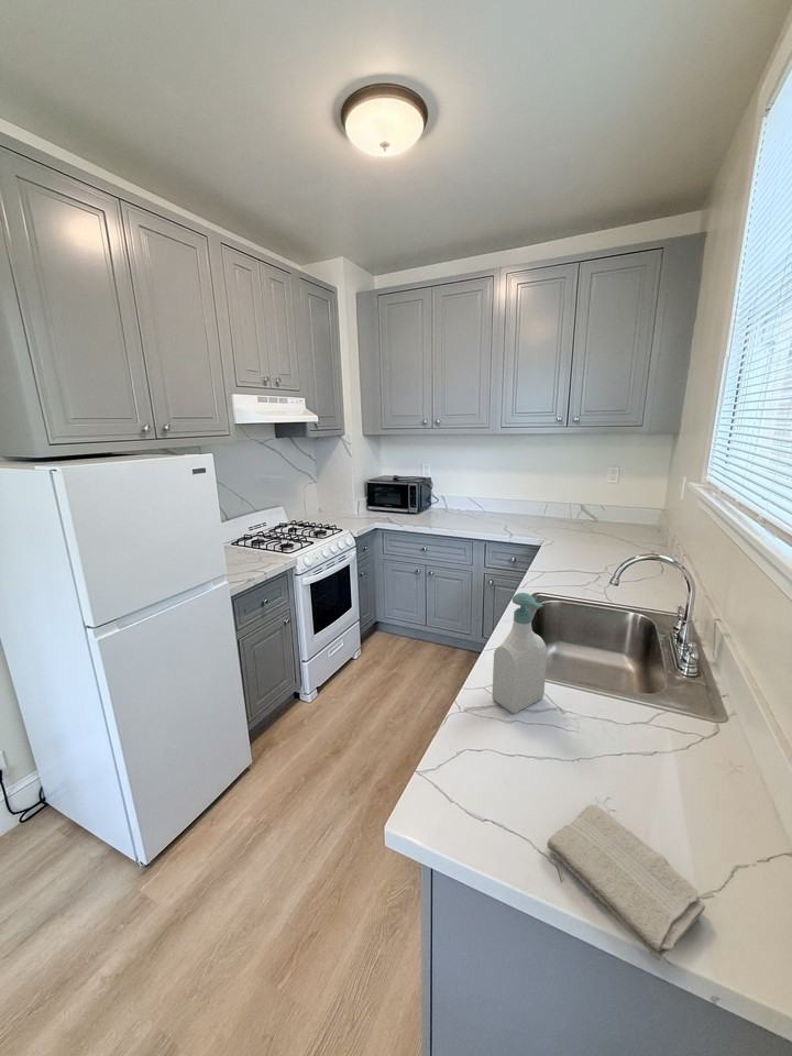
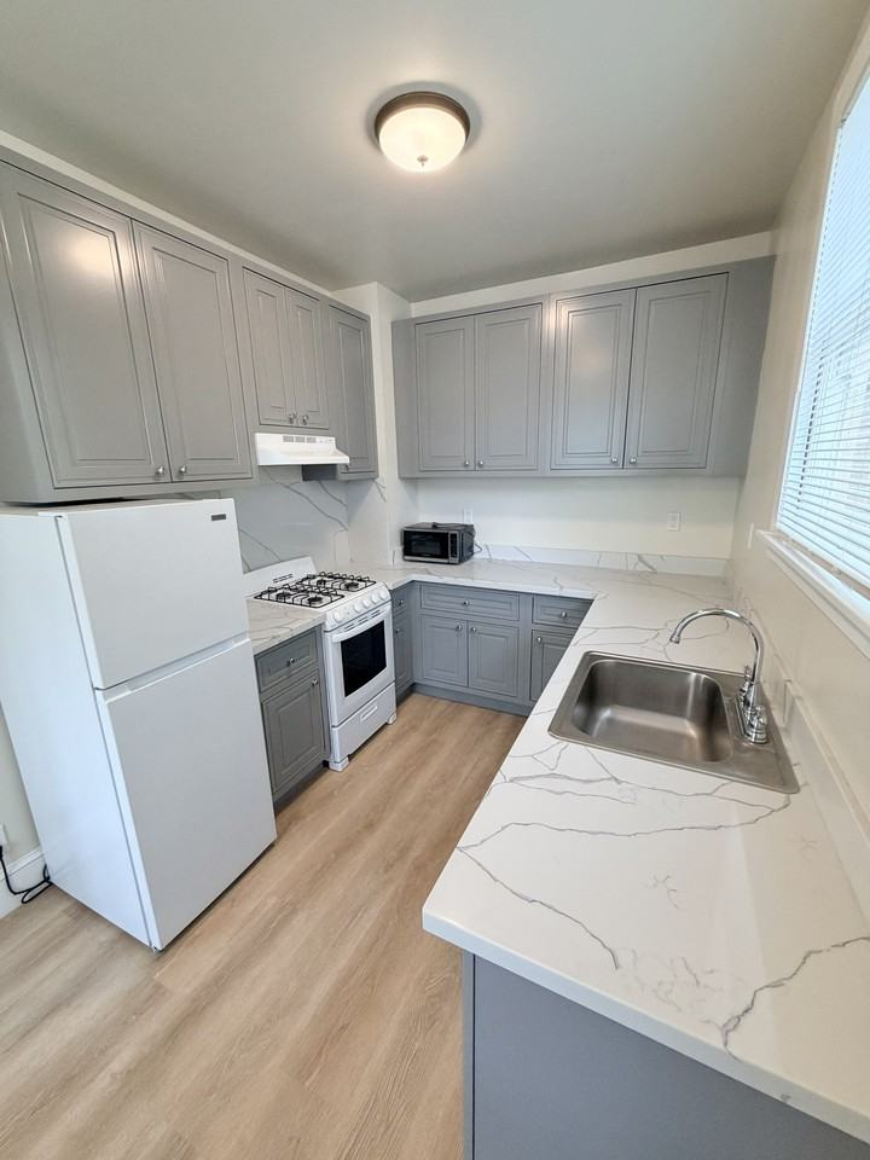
- washcloth [546,803,706,961]
- soap bottle [491,592,548,715]
